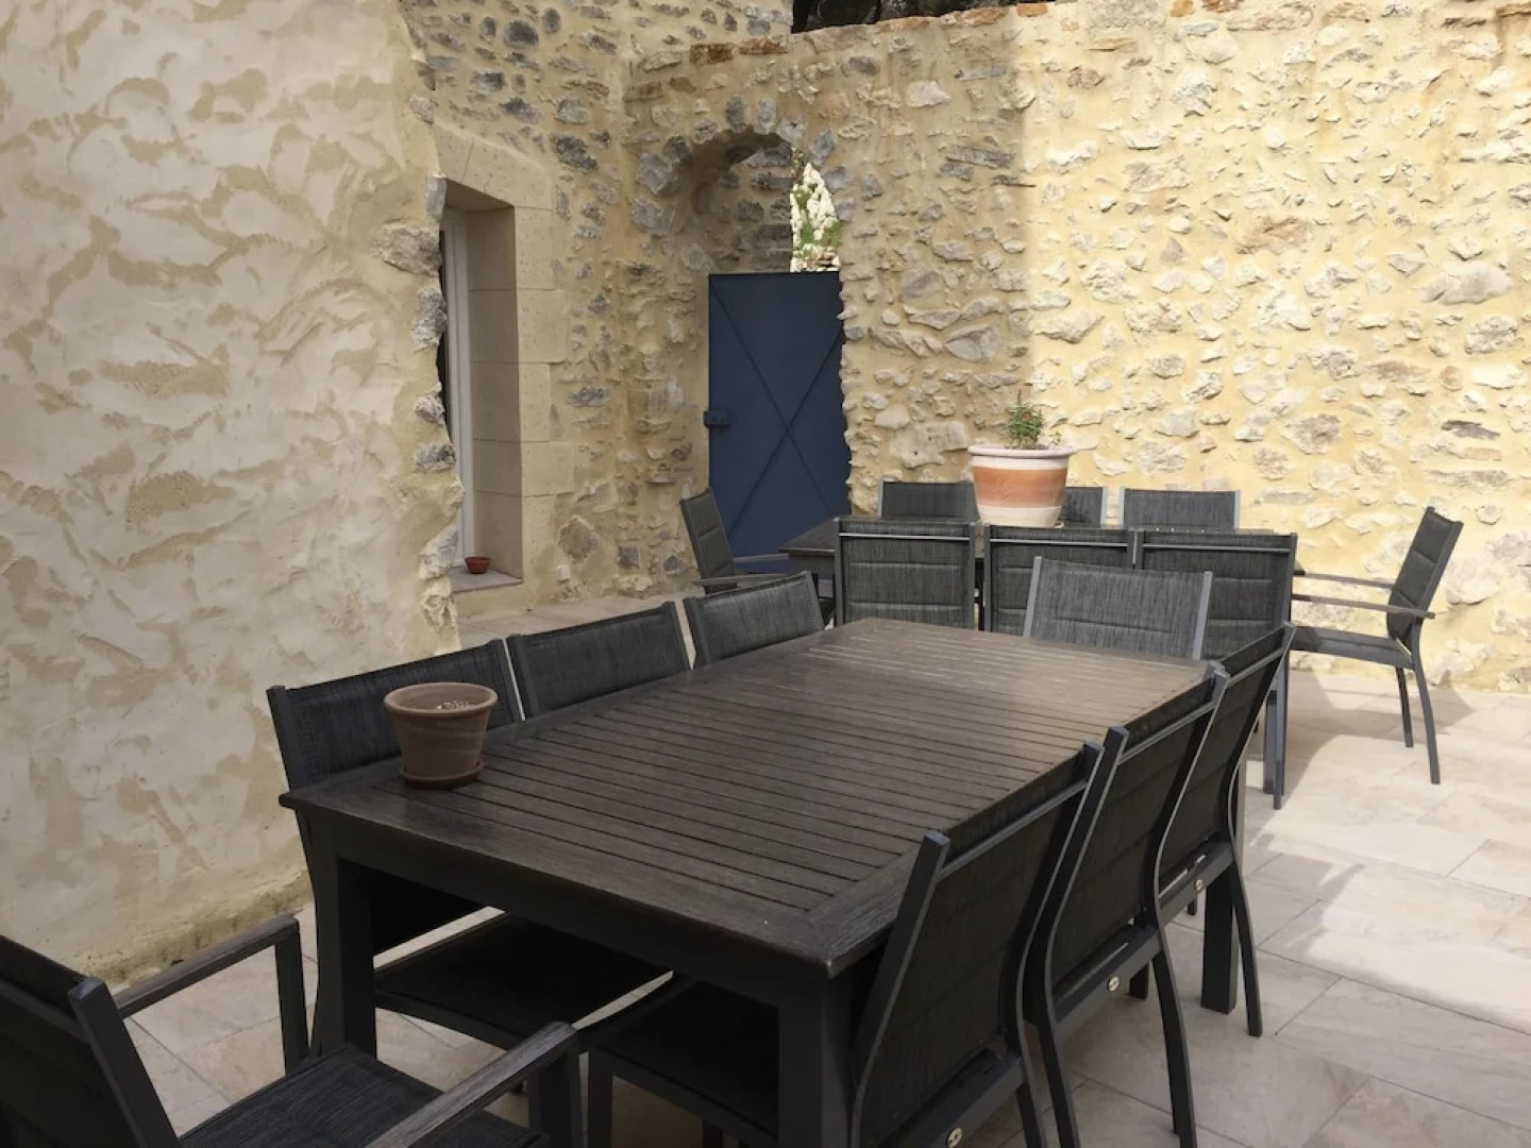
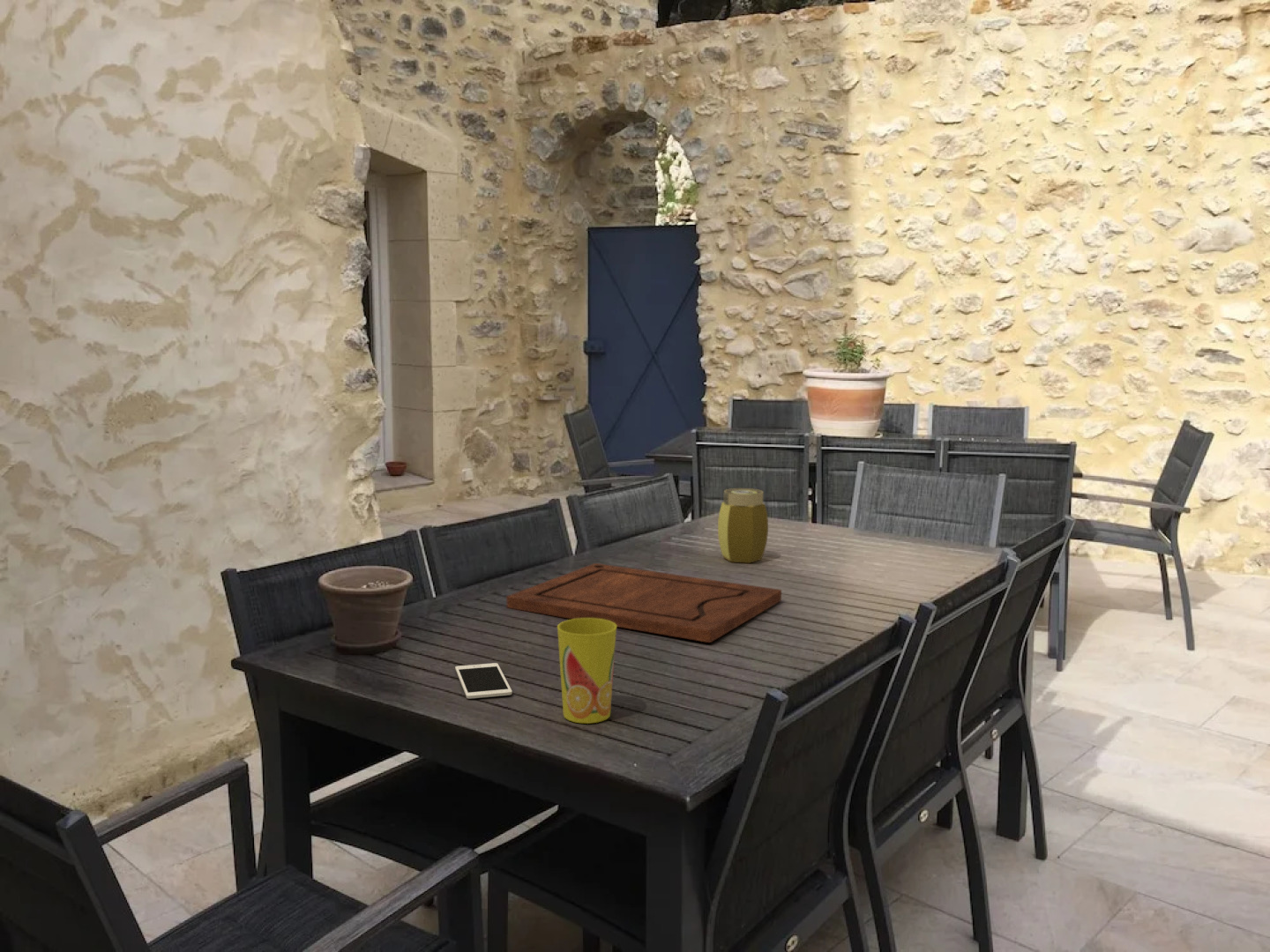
+ cup [557,618,617,725]
+ cell phone [454,662,513,700]
+ jar [717,487,769,564]
+ cutting board [505,562,782,643]
